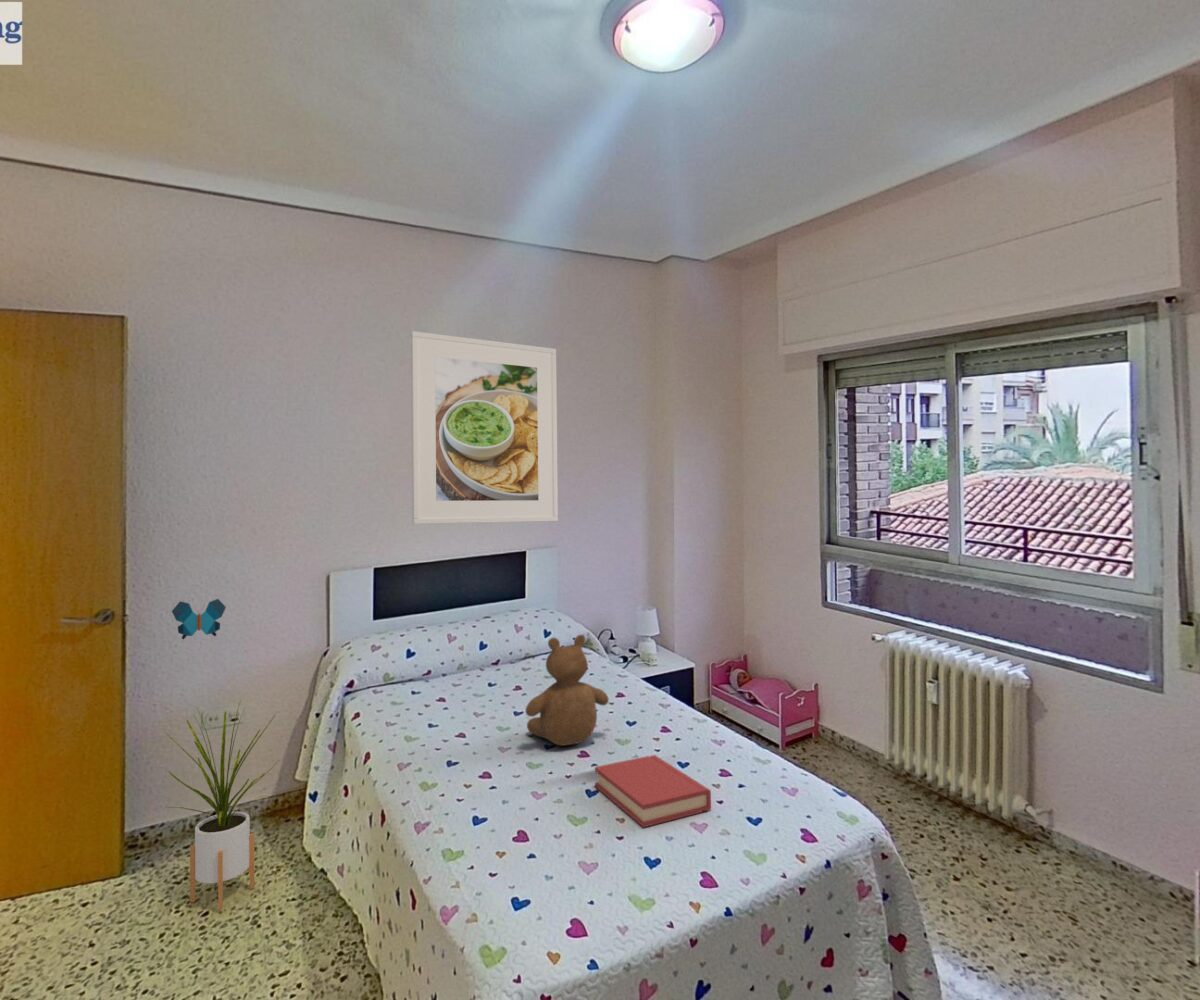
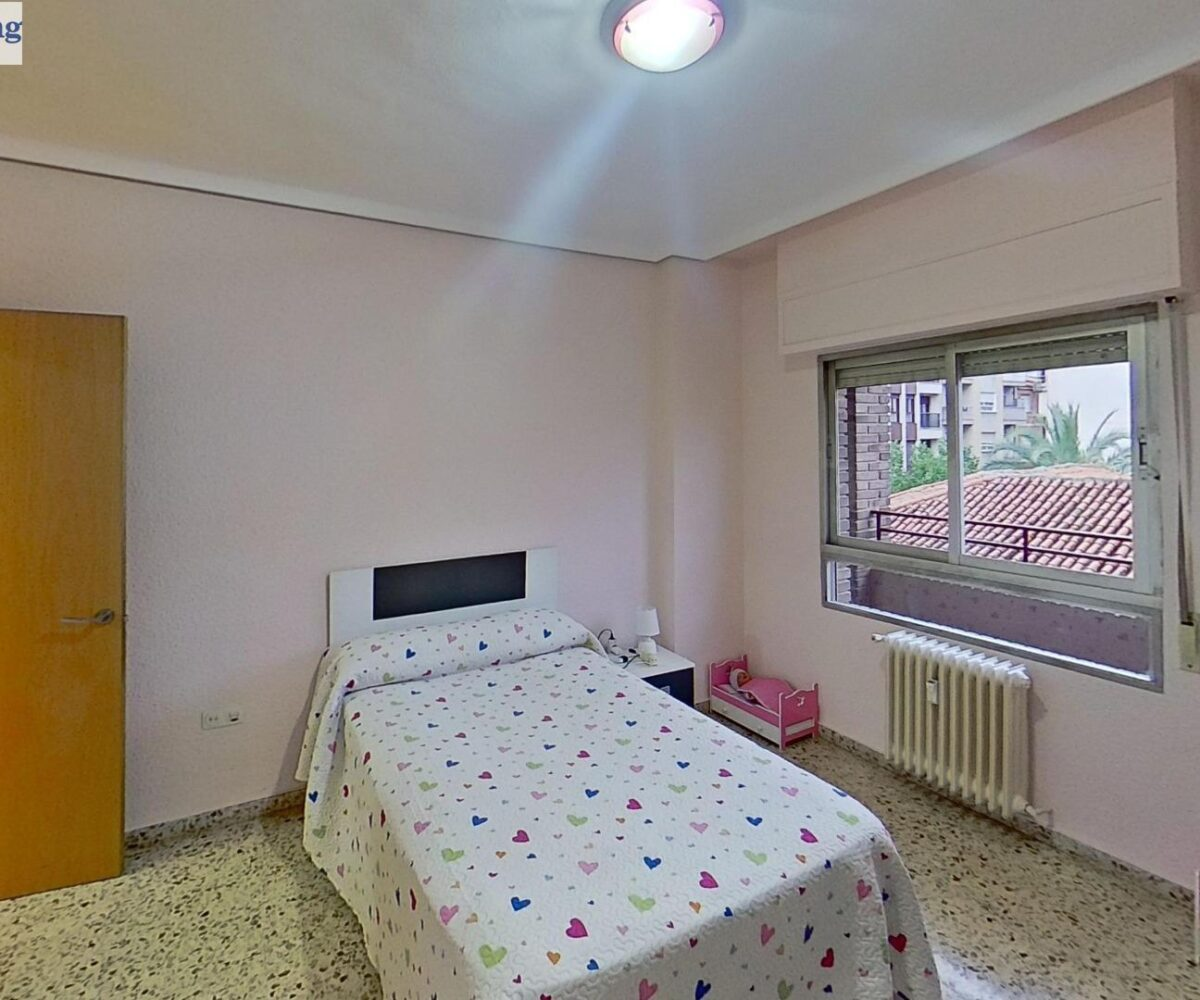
- house plant [163,699,281,911]
- decorative butterfly [171,598,227,640]
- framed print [410,330,559,525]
- teddy bear [524,634,610,747]
- hardback book [594,754,712,829]
